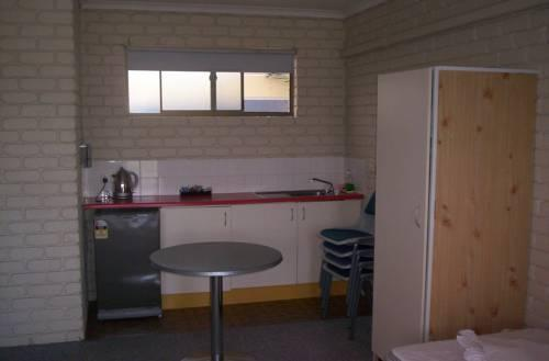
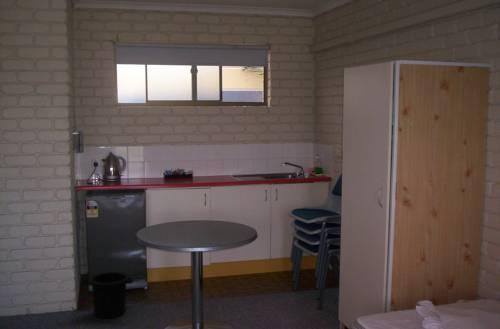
+ trash can [82,271,135,319]
